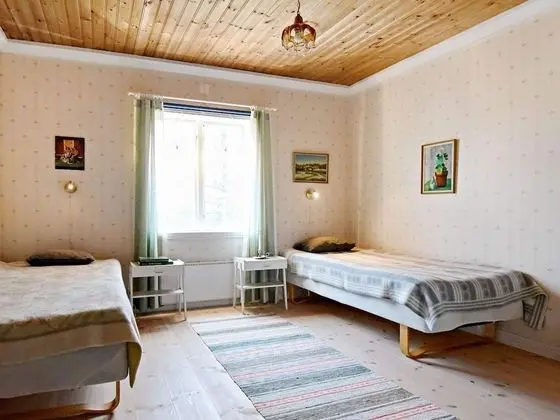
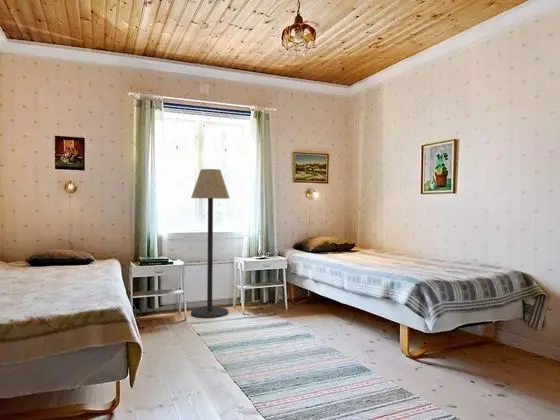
+ floor lamp [190,168,231,319]
